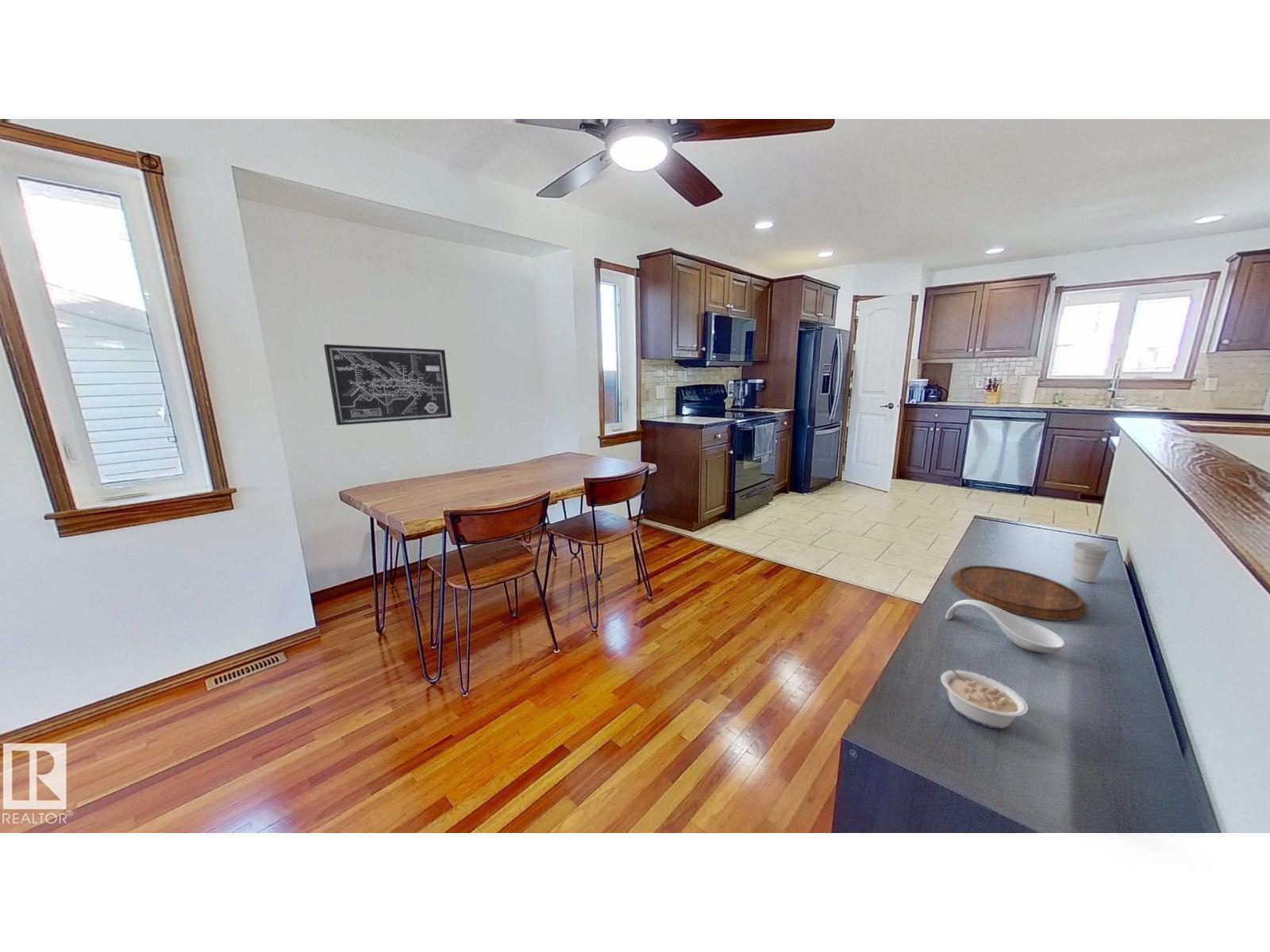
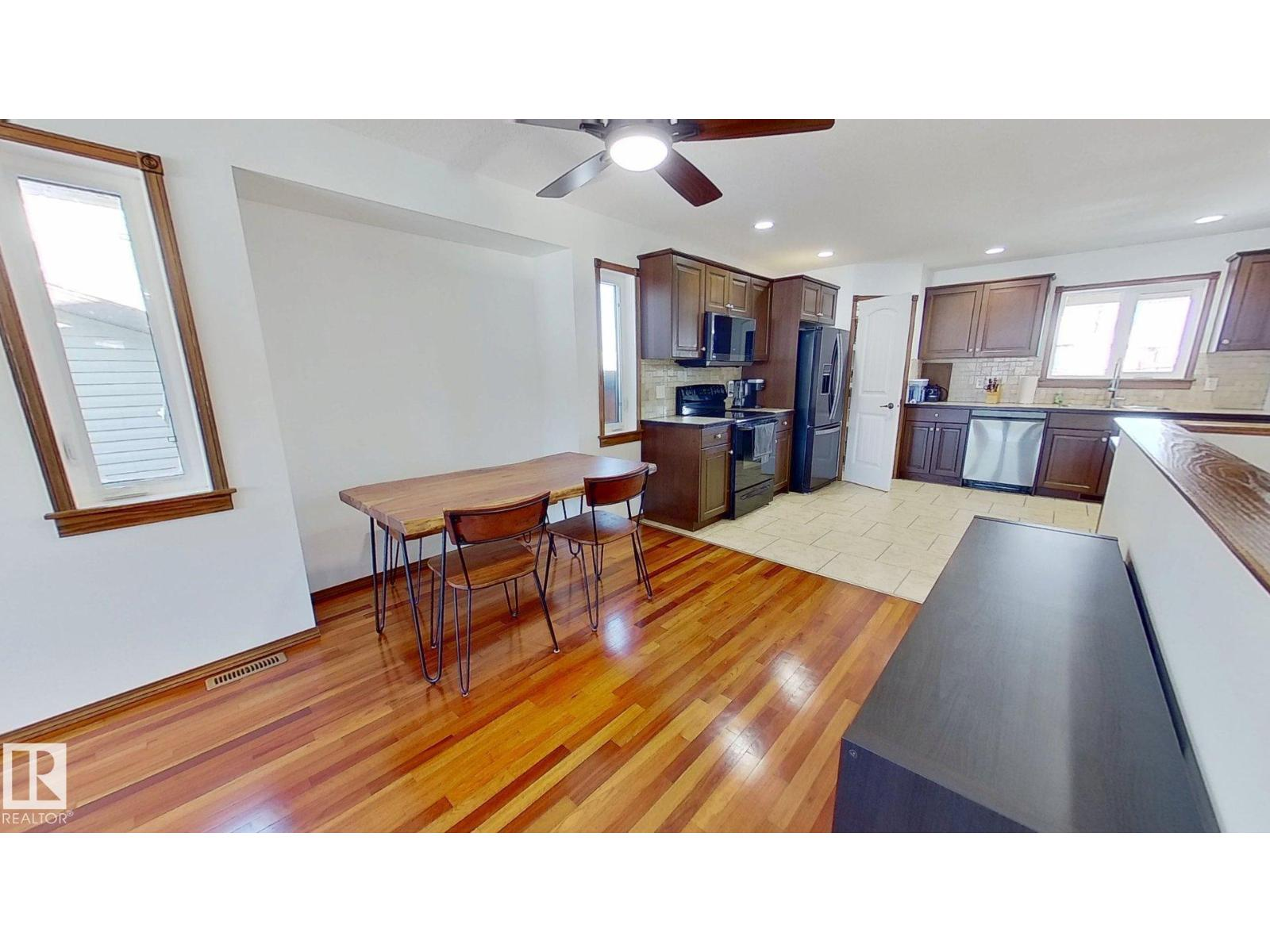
- spoon rest [945,599,1066,653]
- legume [940,657,1029,729]
- wall art [323,344,452,426]
- cutting board [951,565,1088,621]
- cup [1072,541,1110,583]
